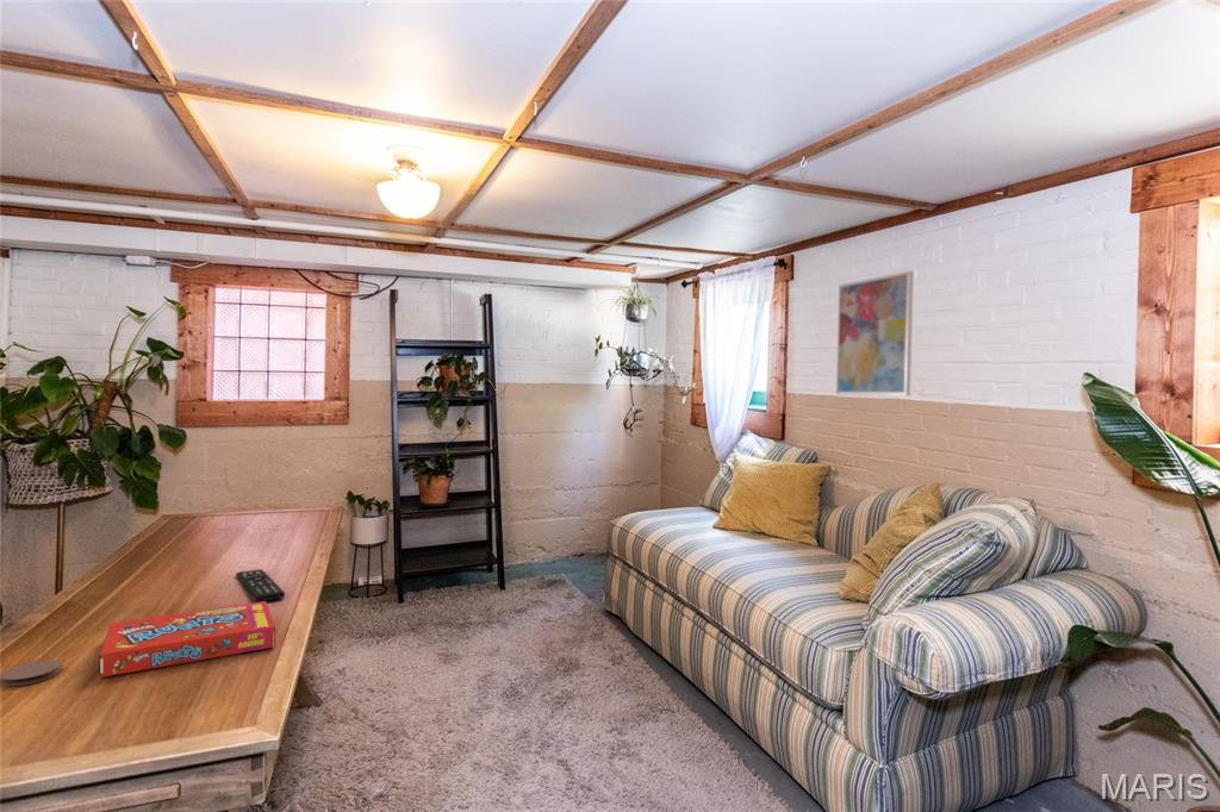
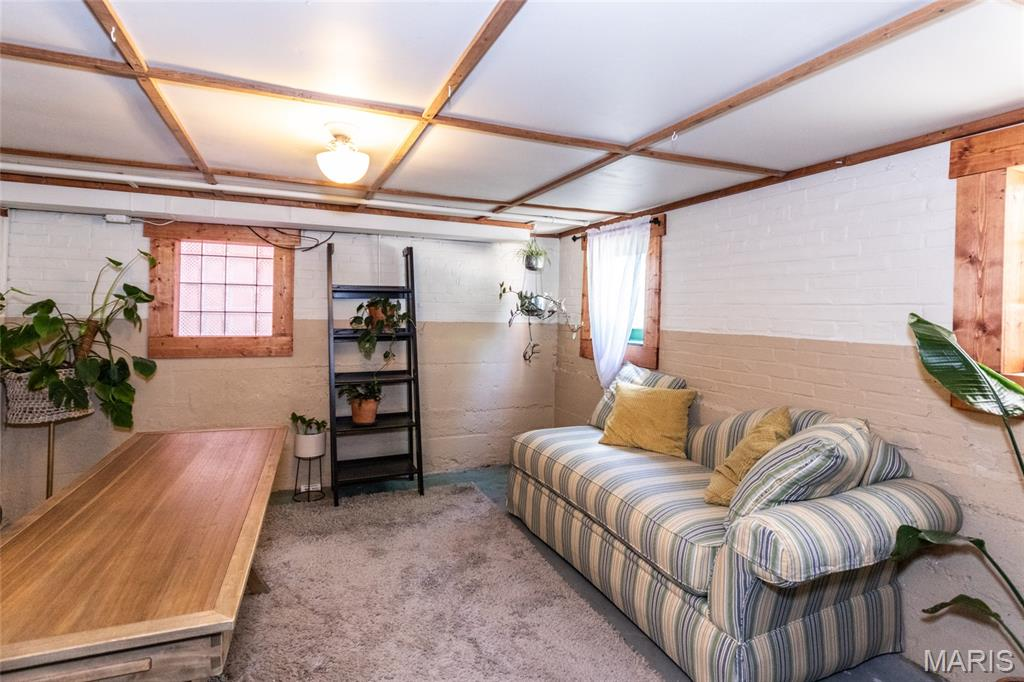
- wall art [835,269,915,396]
- coaster [0,660,61,687]
- remote control [235,568,286,602]
- snack box [98,601,276,679]
